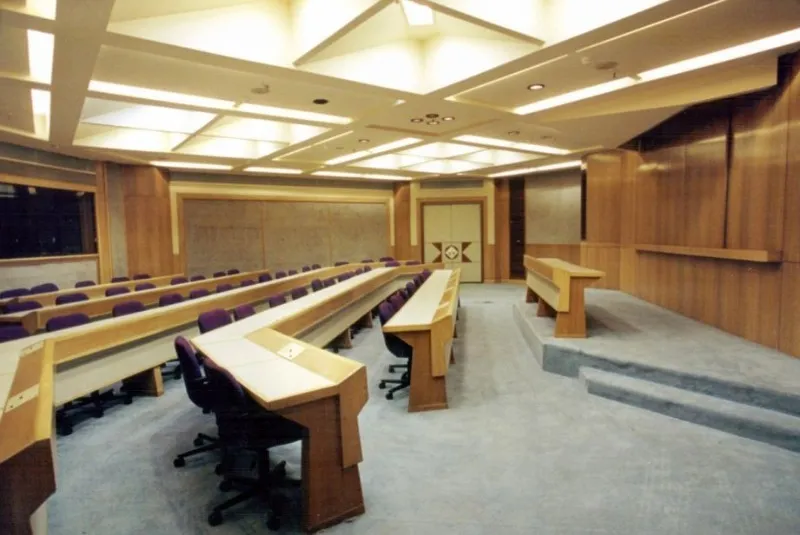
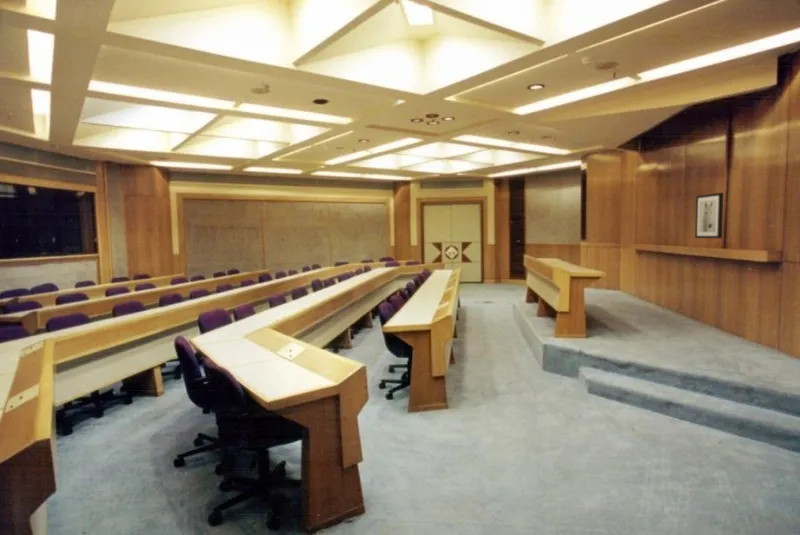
+ wall art [694,192,724,239]
